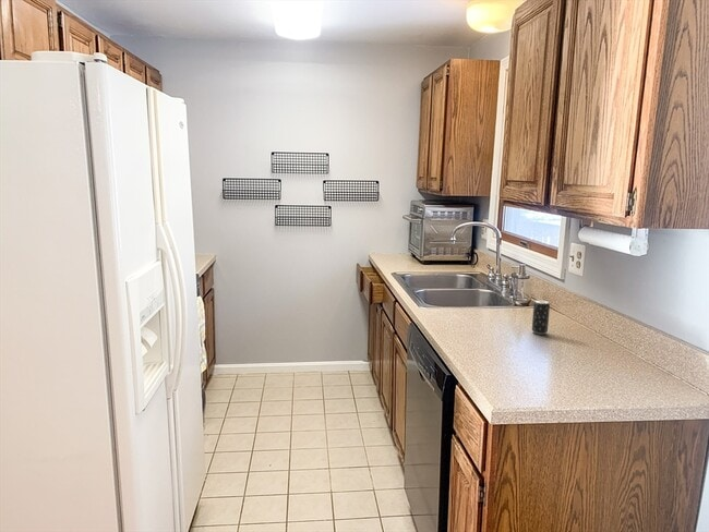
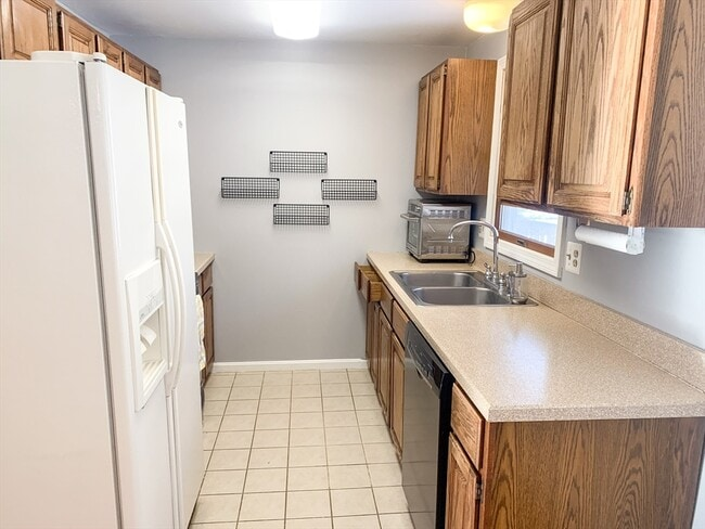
- beverage can [531,299,551,336]
